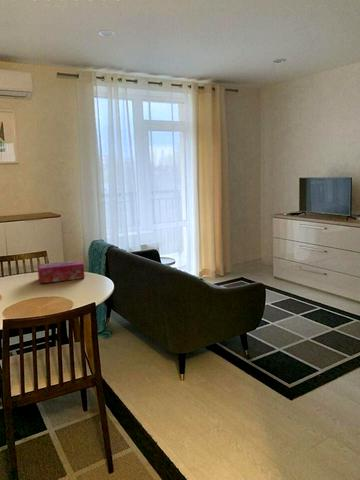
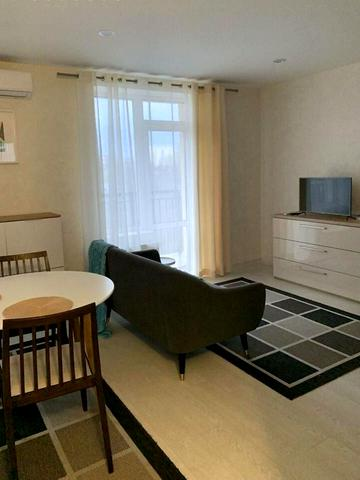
- tissue box [36,259,86,284]
